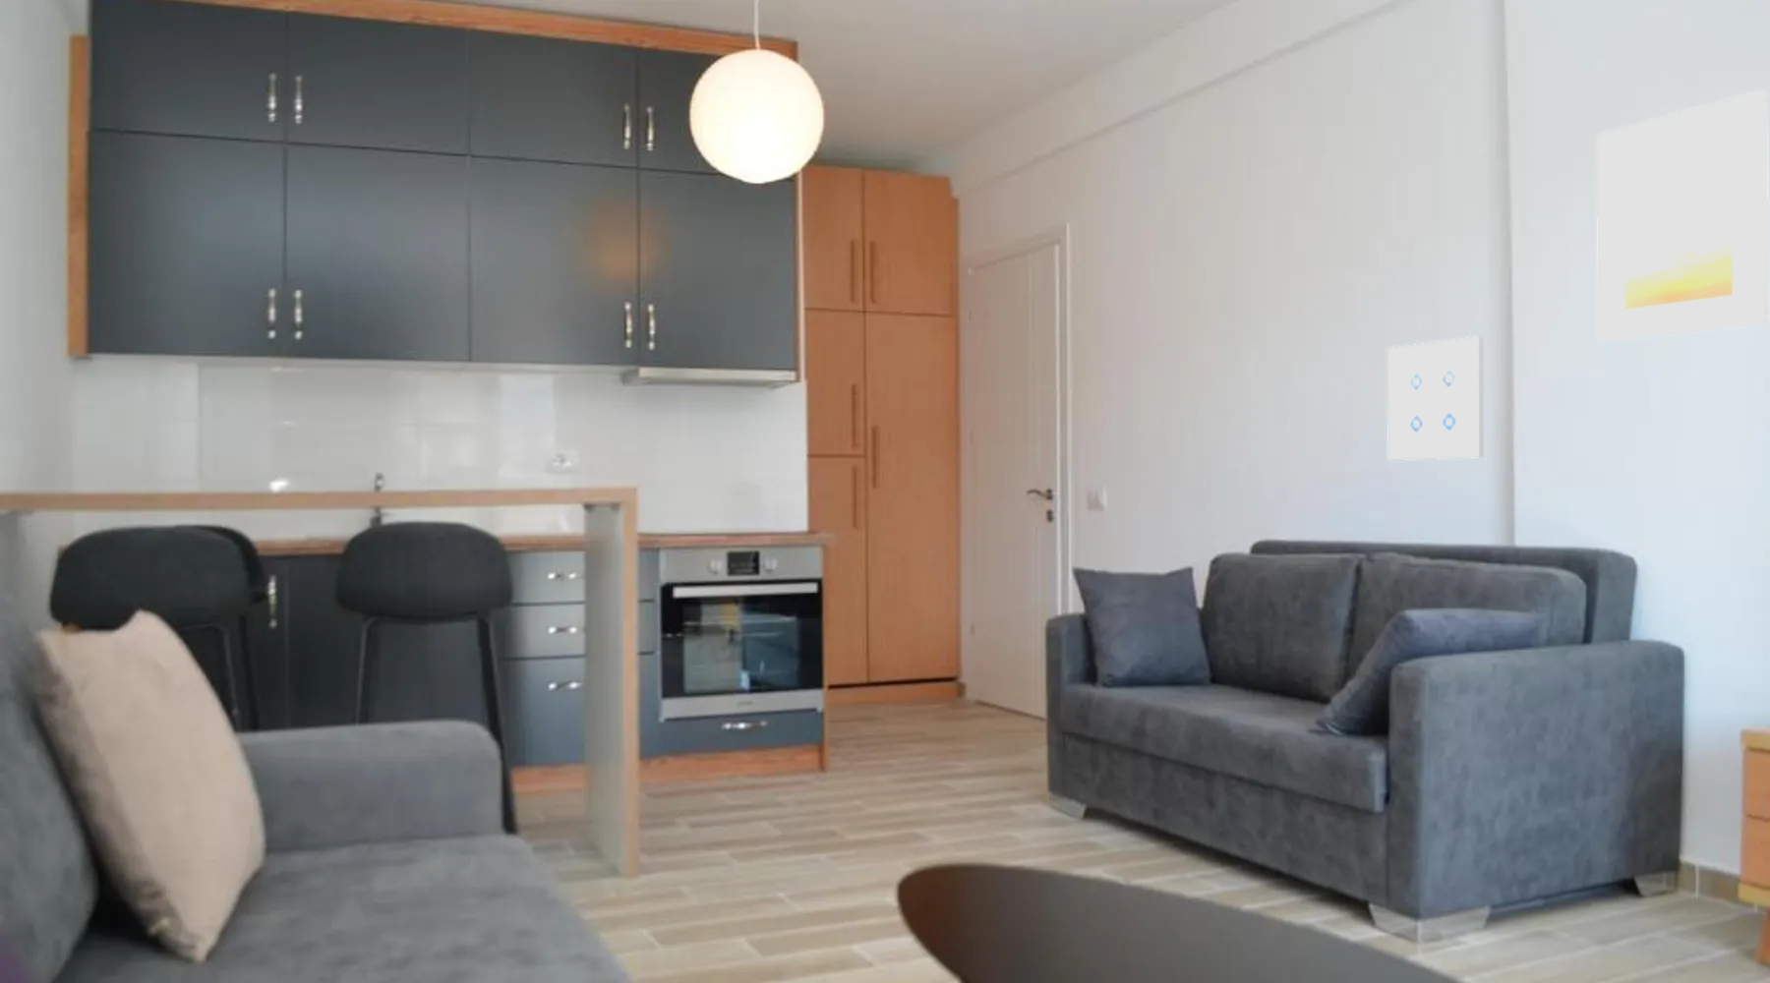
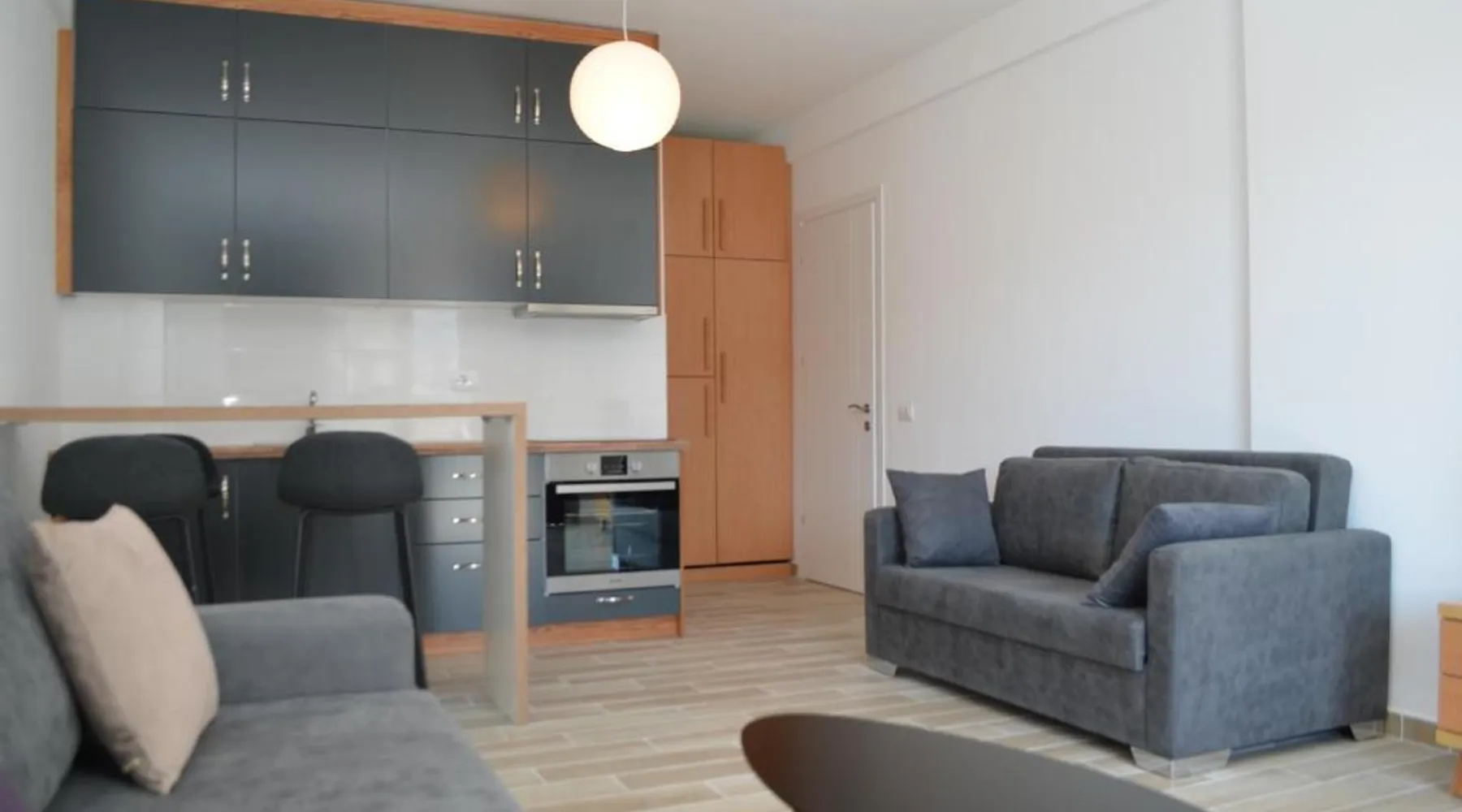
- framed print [1596,90,1769,343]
- wall art [1386,337,1484,461]
